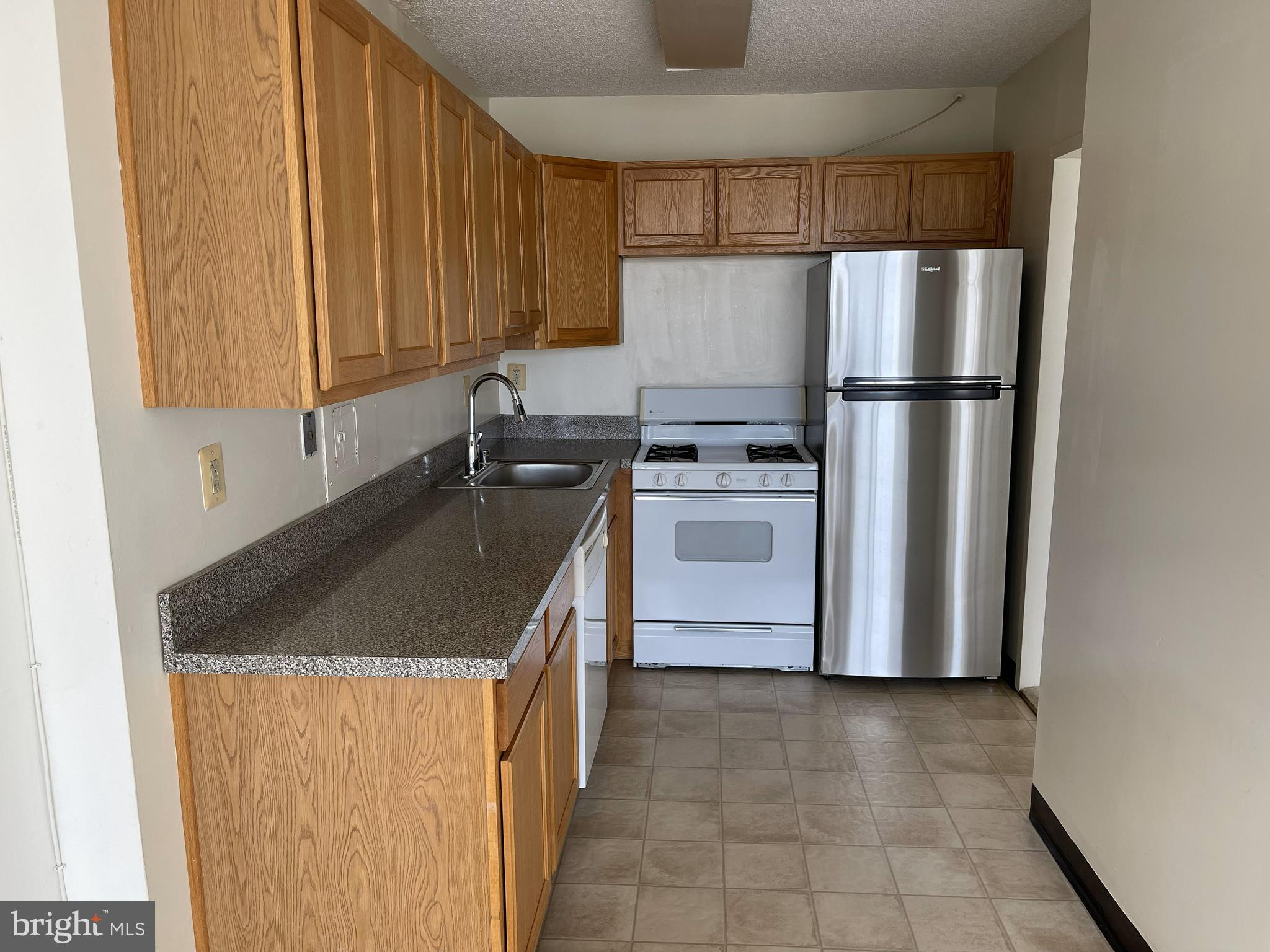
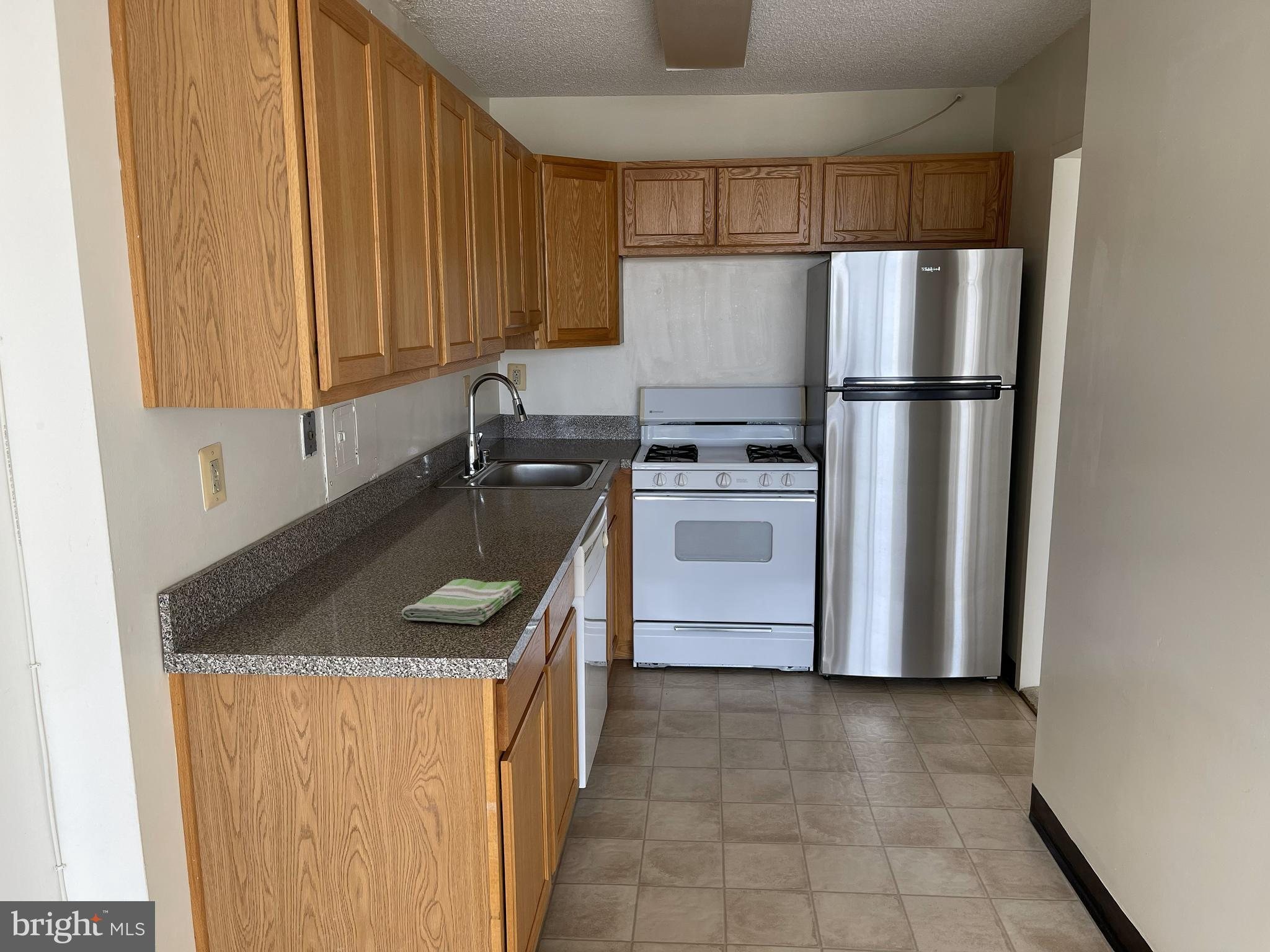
+ dish towel [401,578,523,625]
